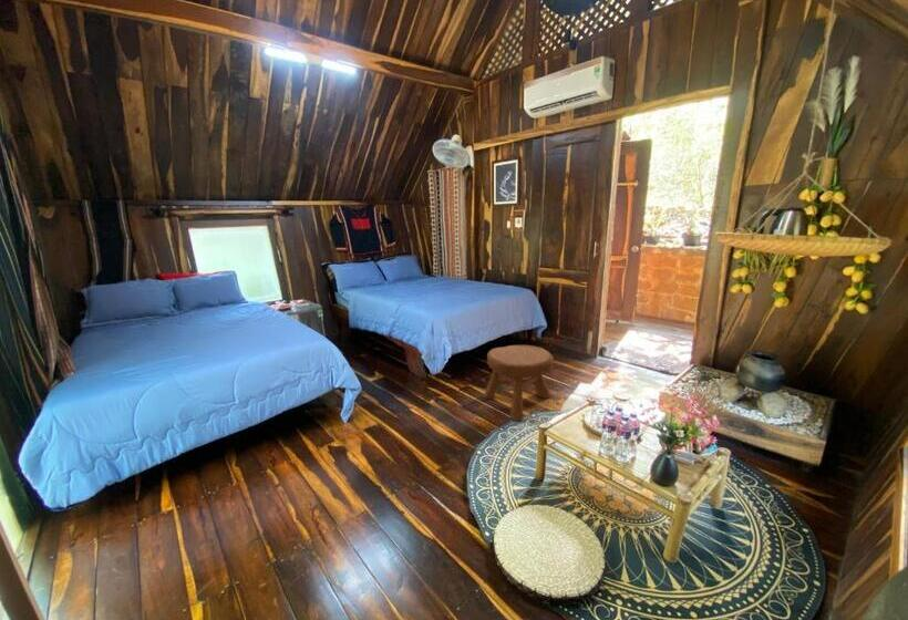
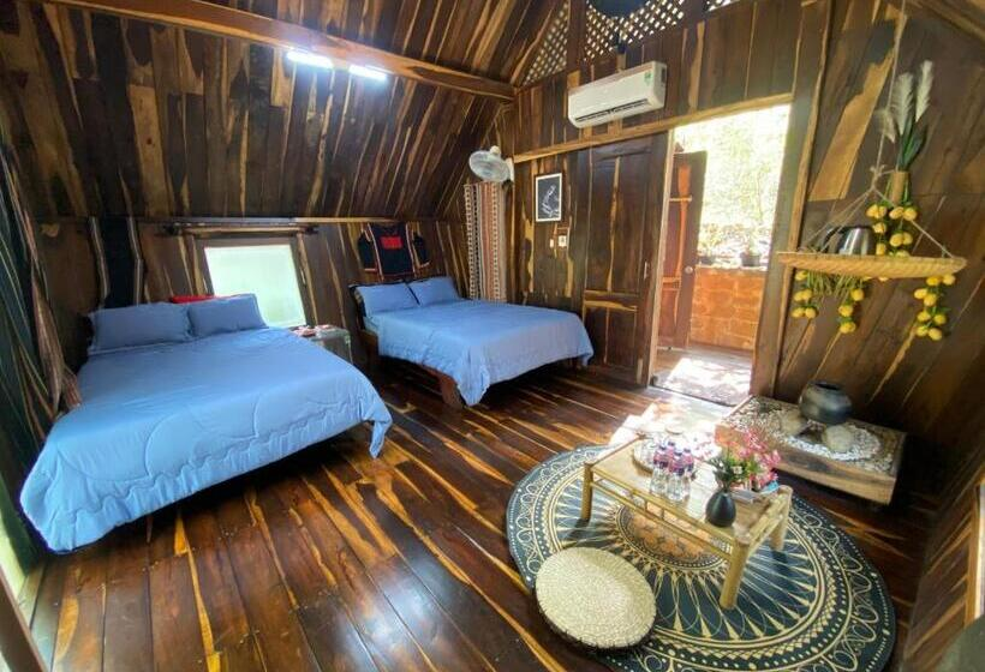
- stool [482,344,555,422]
